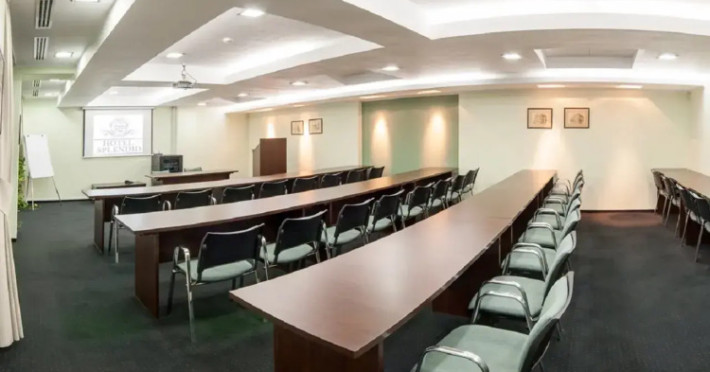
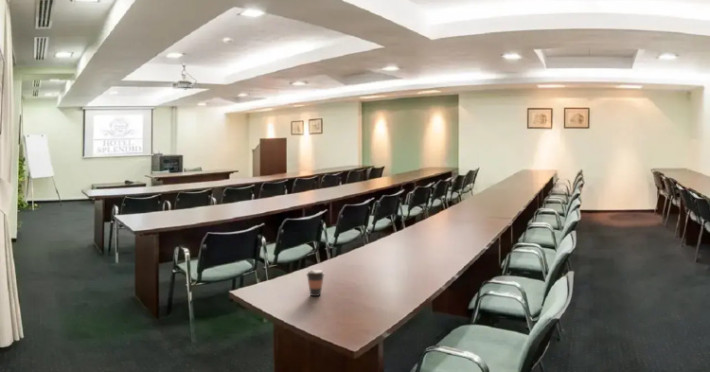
+ coffee cup [305,269,326,297]
